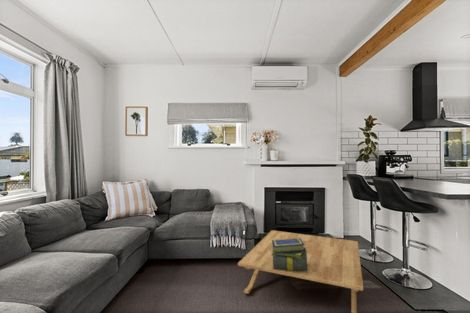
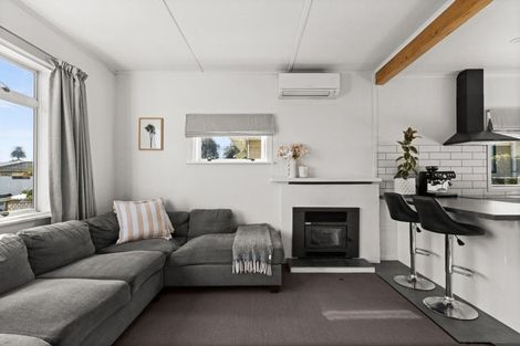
- stack of books [271,238,308,271]
- coffee table [237,229,364,313]
